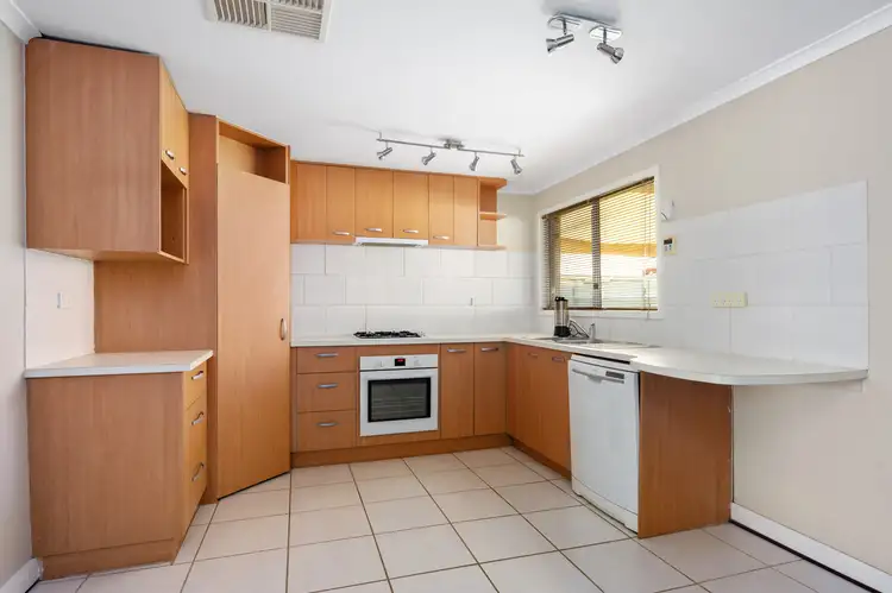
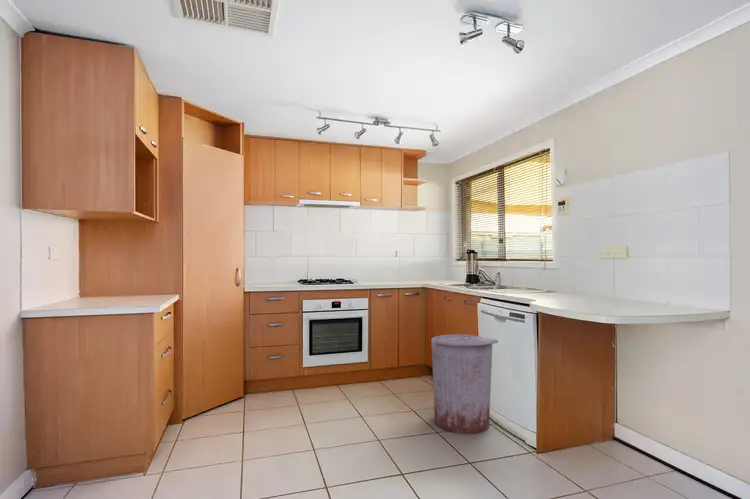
+ trash can [430,333,499,435]
